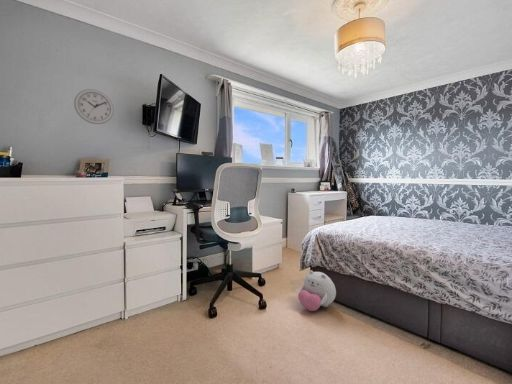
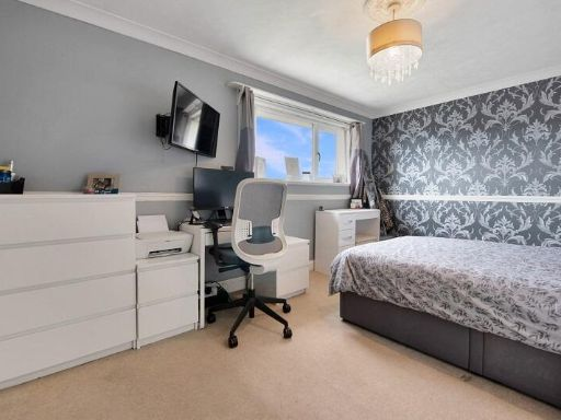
- wall clock [73,88,115,125]
- plush toy [297,269,337,312]
